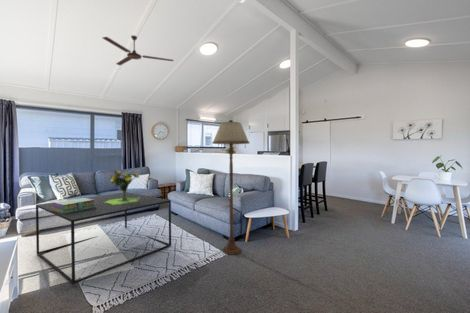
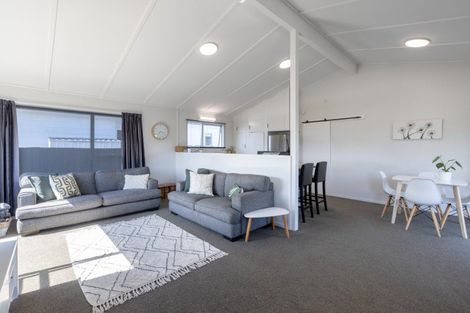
- bouquet [104,169,141,205]
- ceiling fan [102,34,175,66]
- stack of books [52,197,95,214]
- floor lamp [211,119,251,256]
- coffee table [35,191,172,286]
